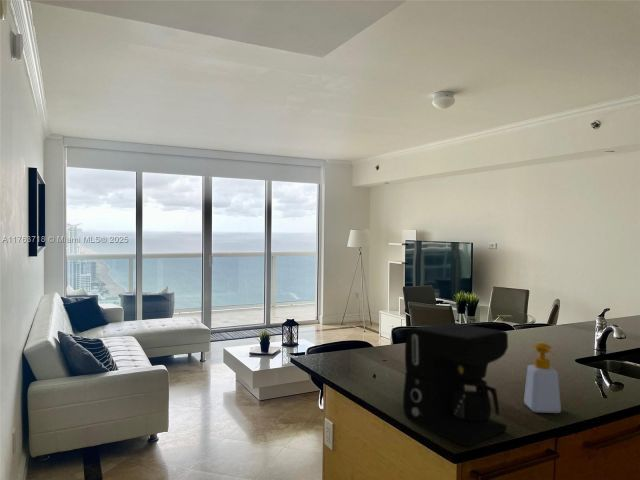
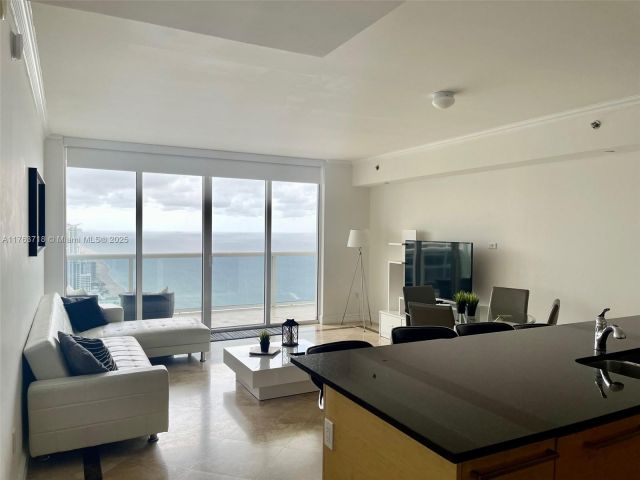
- coffee maker [402,321,509,447]
- soap bottle [523,342,562,414]
